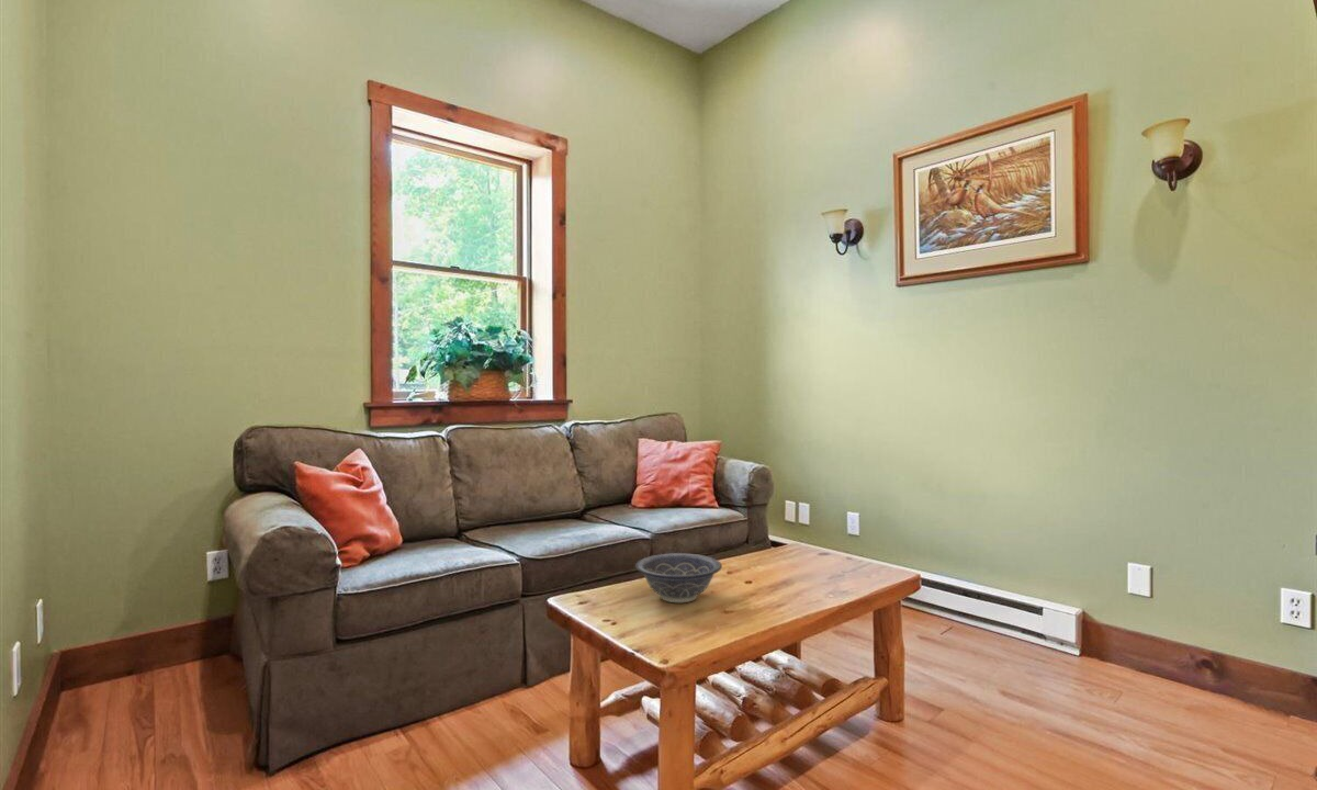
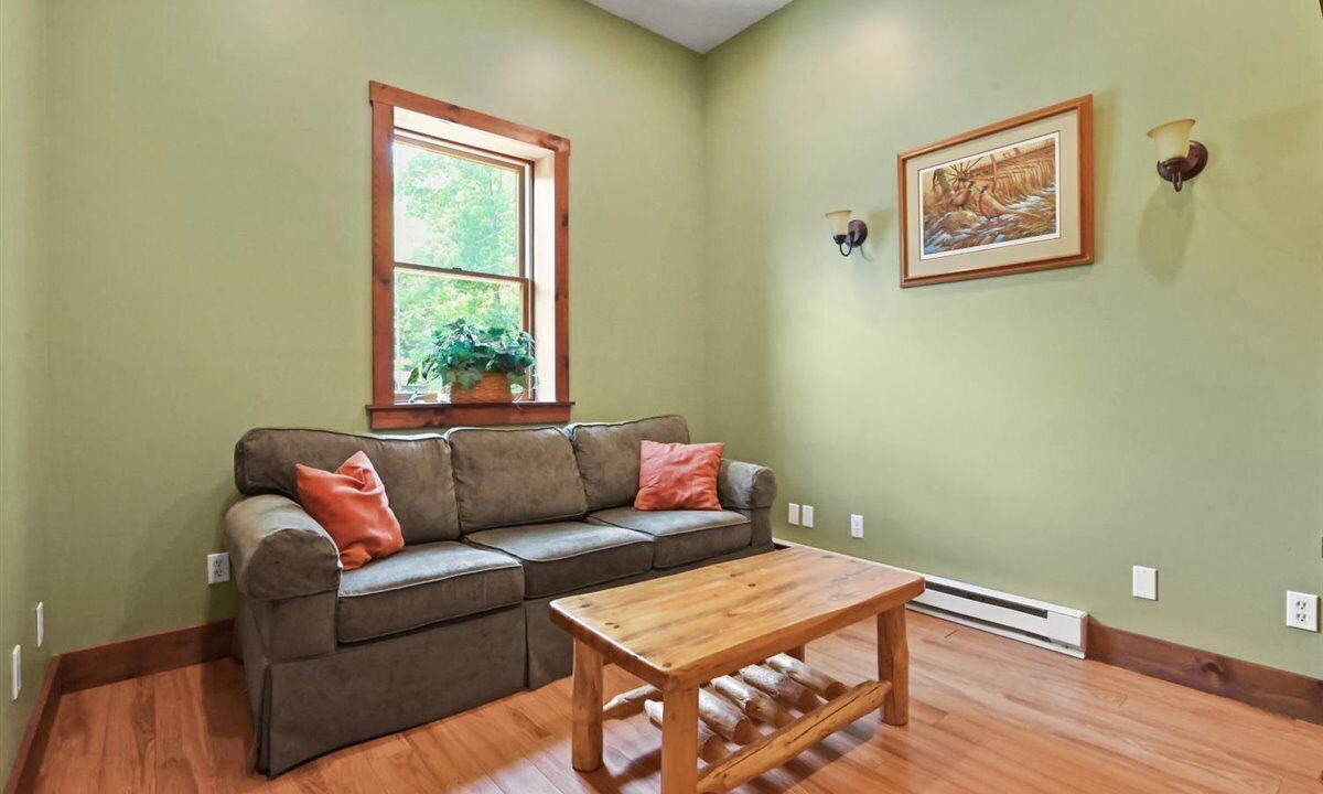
- decorative bowl [634,552,723,603]
